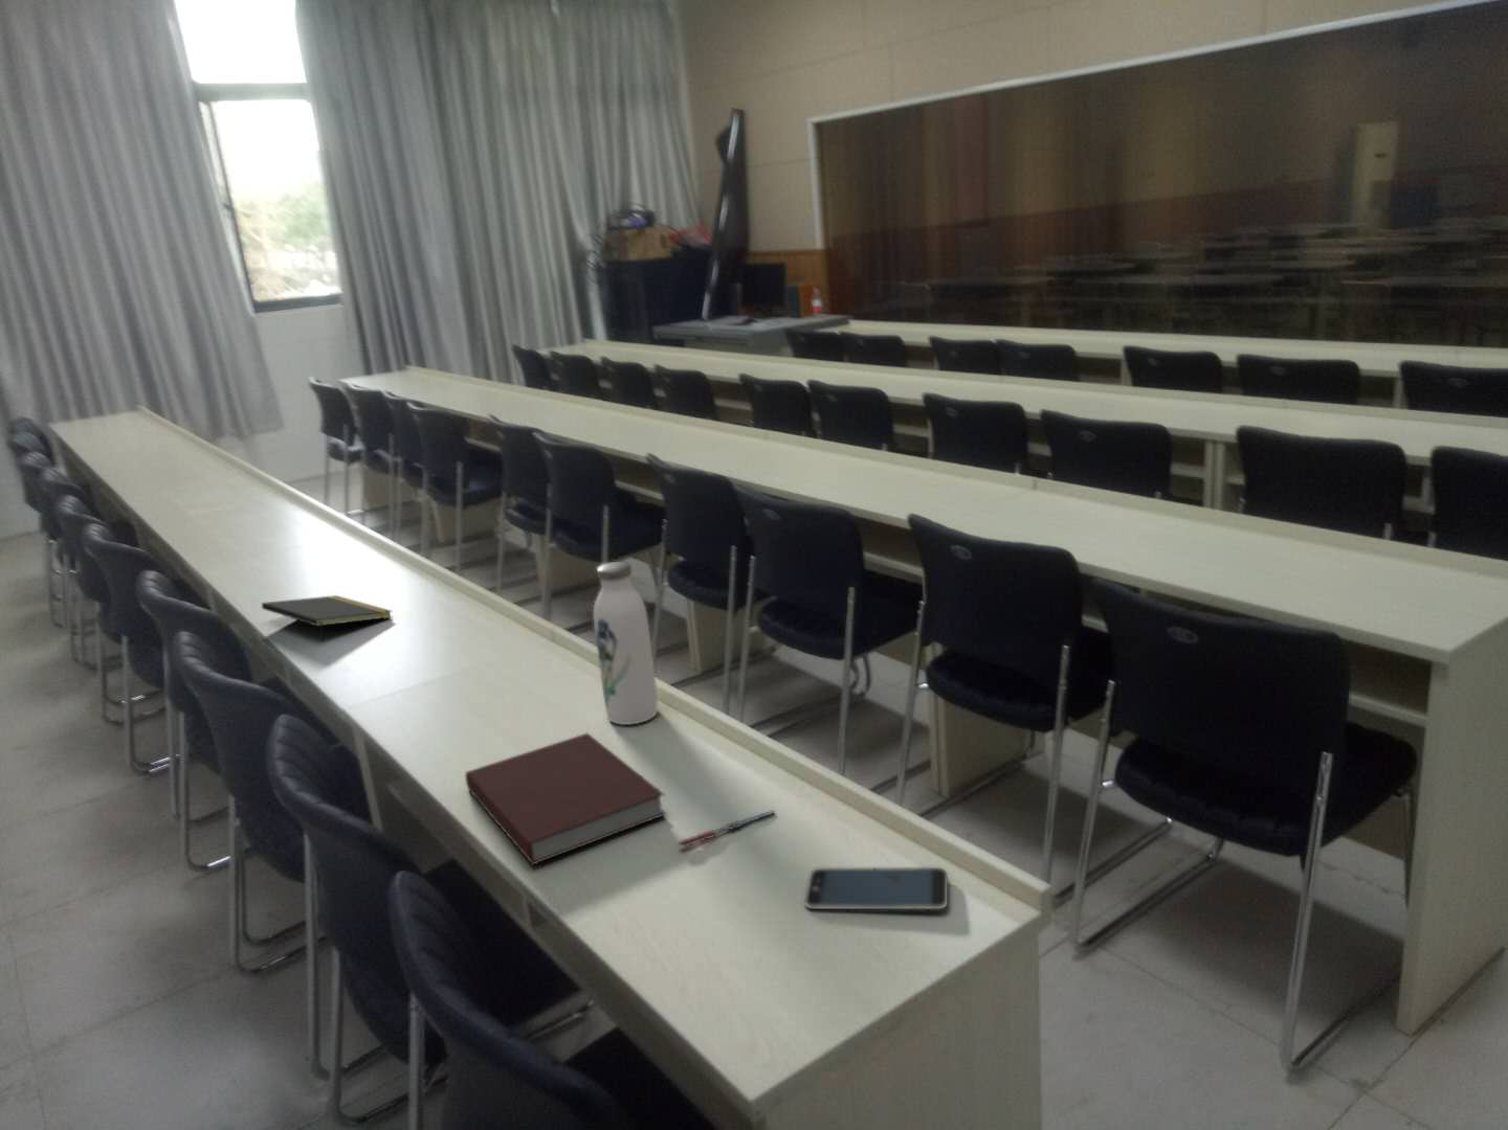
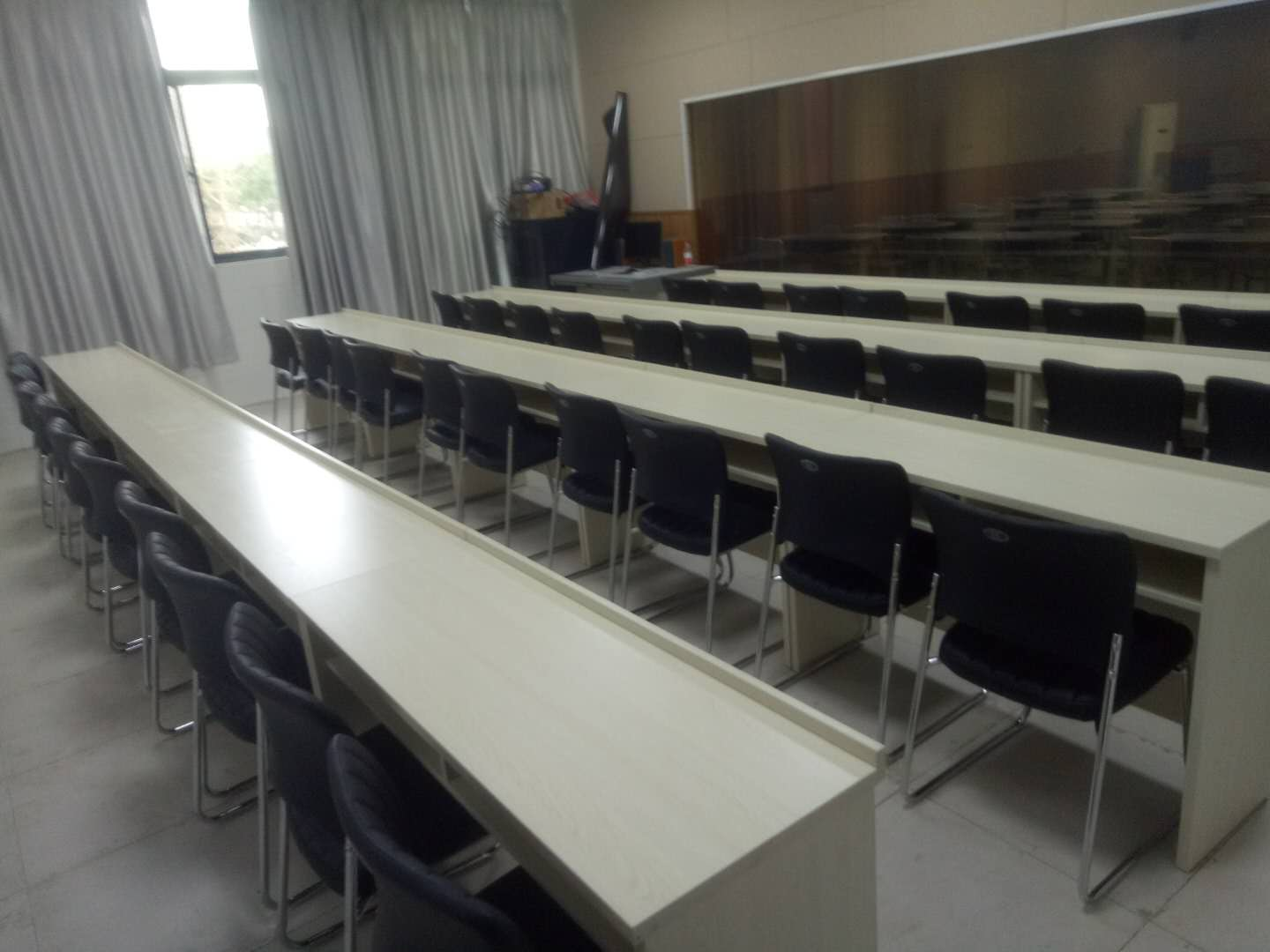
- smartphone [803,866,949,910]
- pen [677,810,777,849]
- notepad [261,595,393,642]
- water bottle [593,560,659,726]
- notebook [464,732,669,866]
